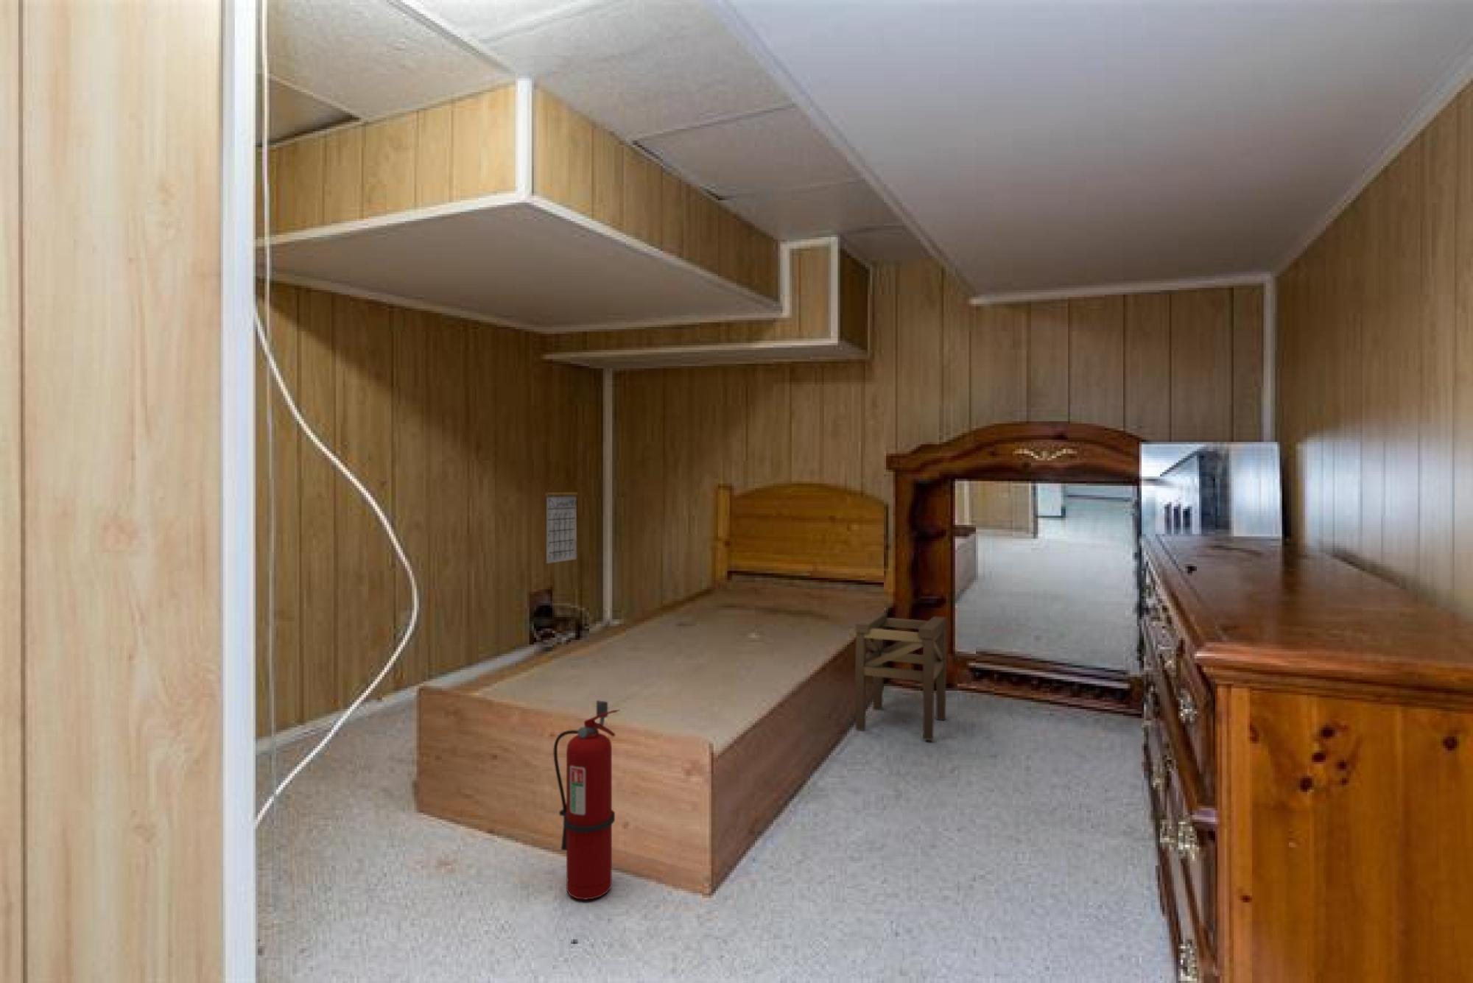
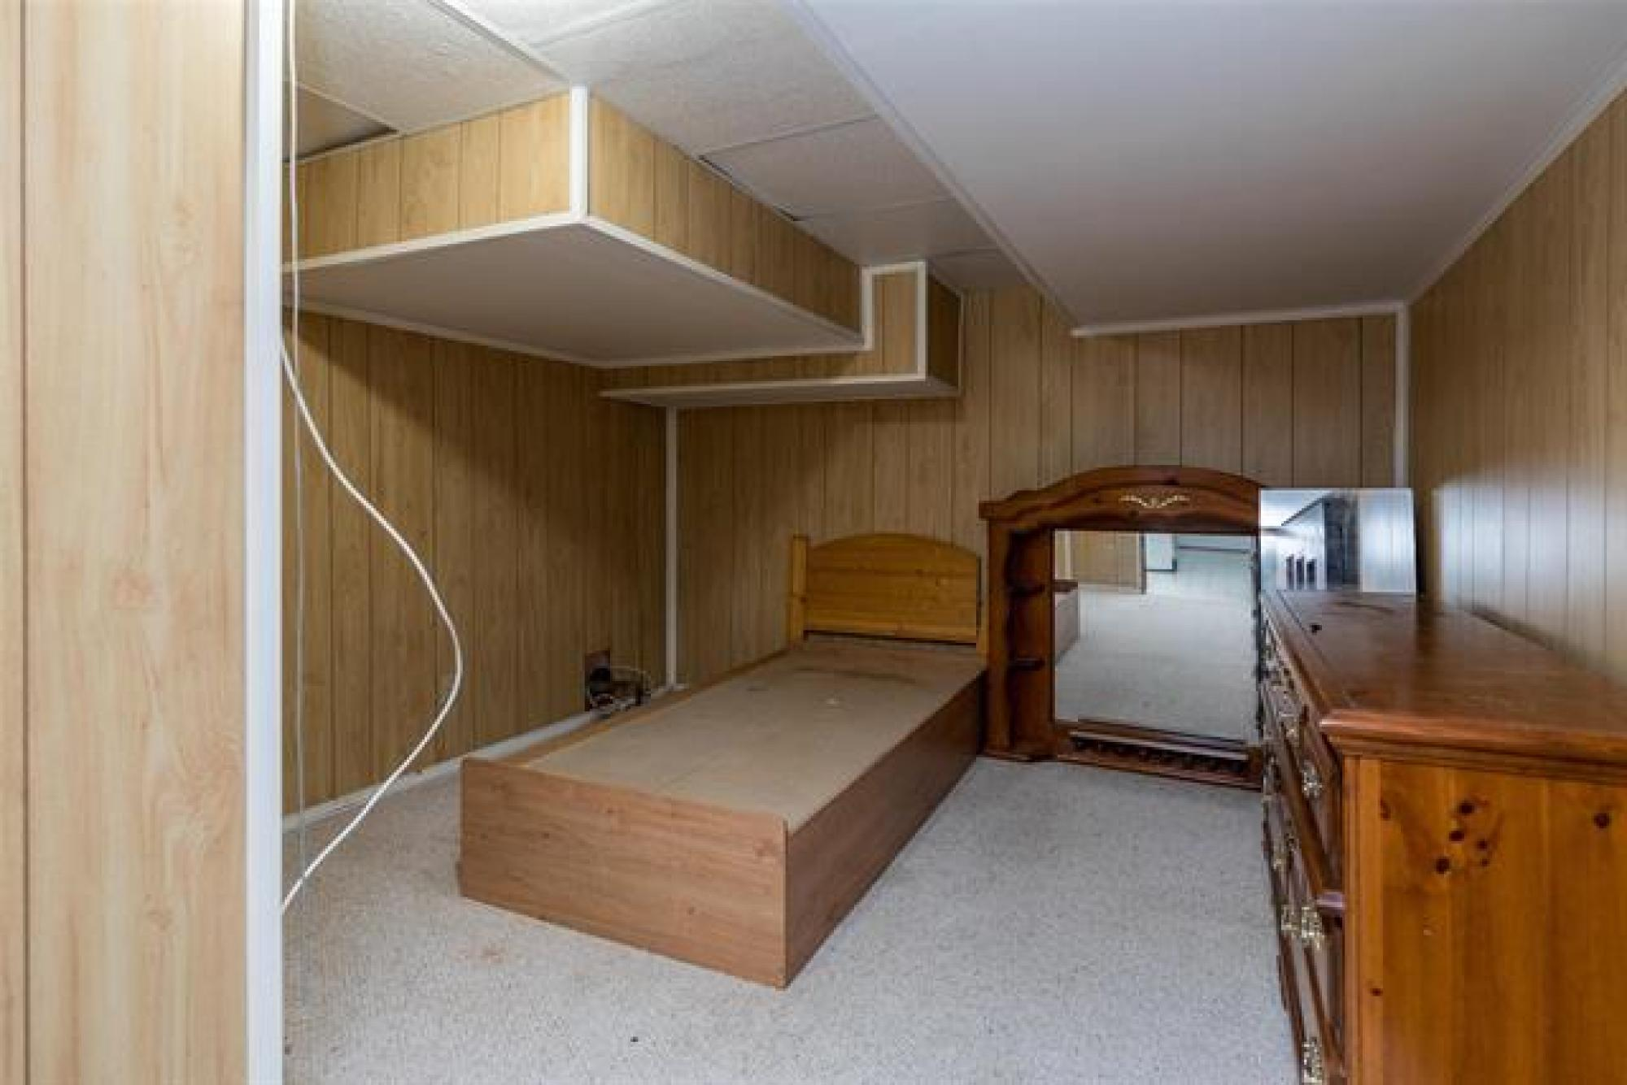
- stool [854,611,948,741]
- fire extinguisher [553,700,621,901]
- calendar [544,477,579,564]
